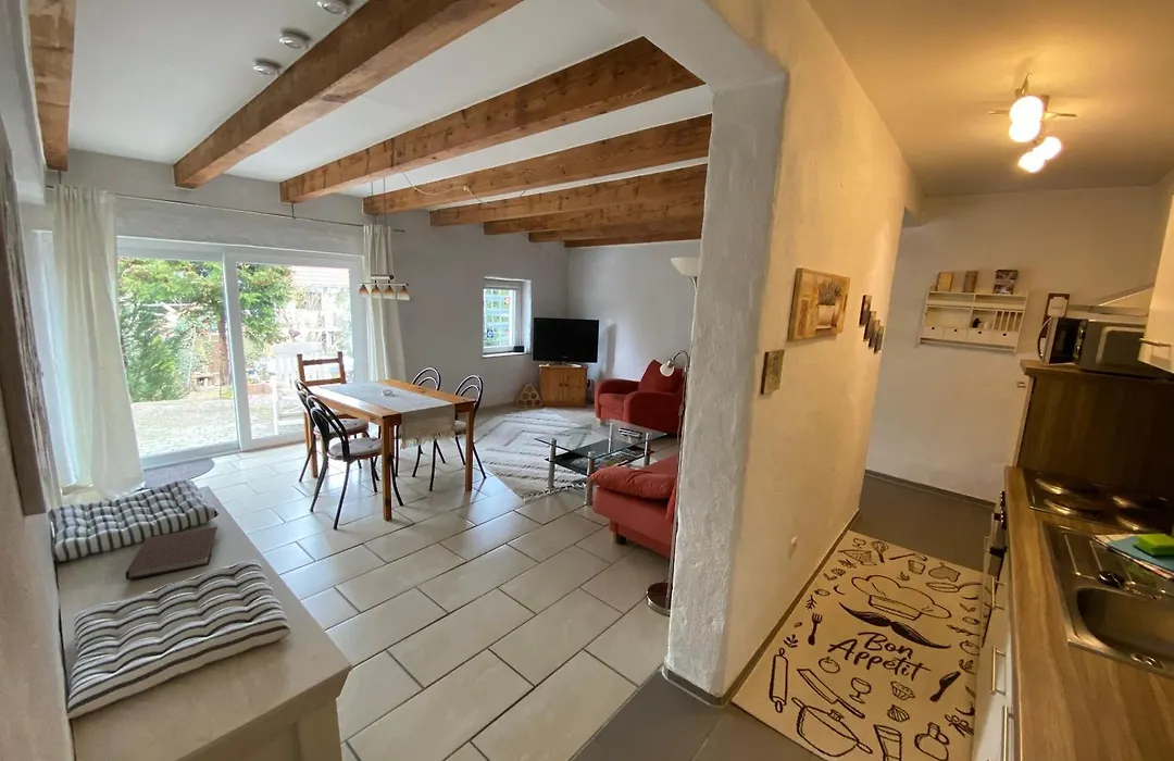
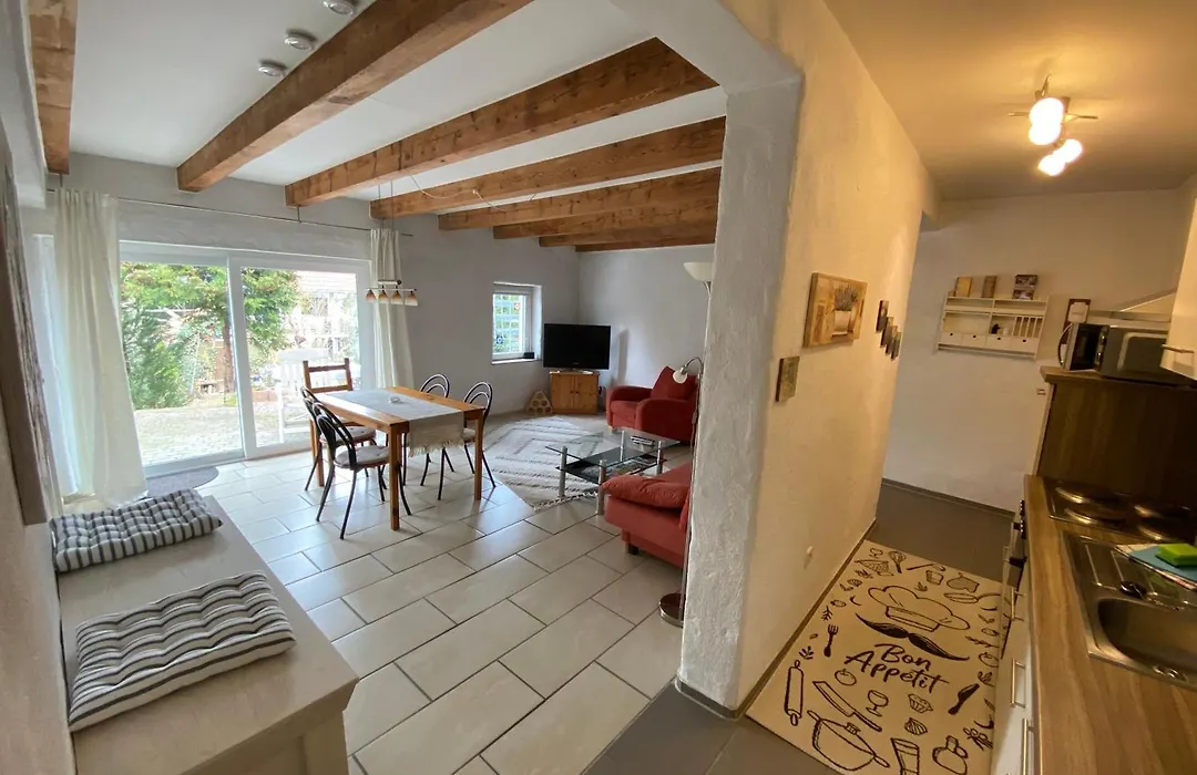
- notebook [124,526,218,581]
